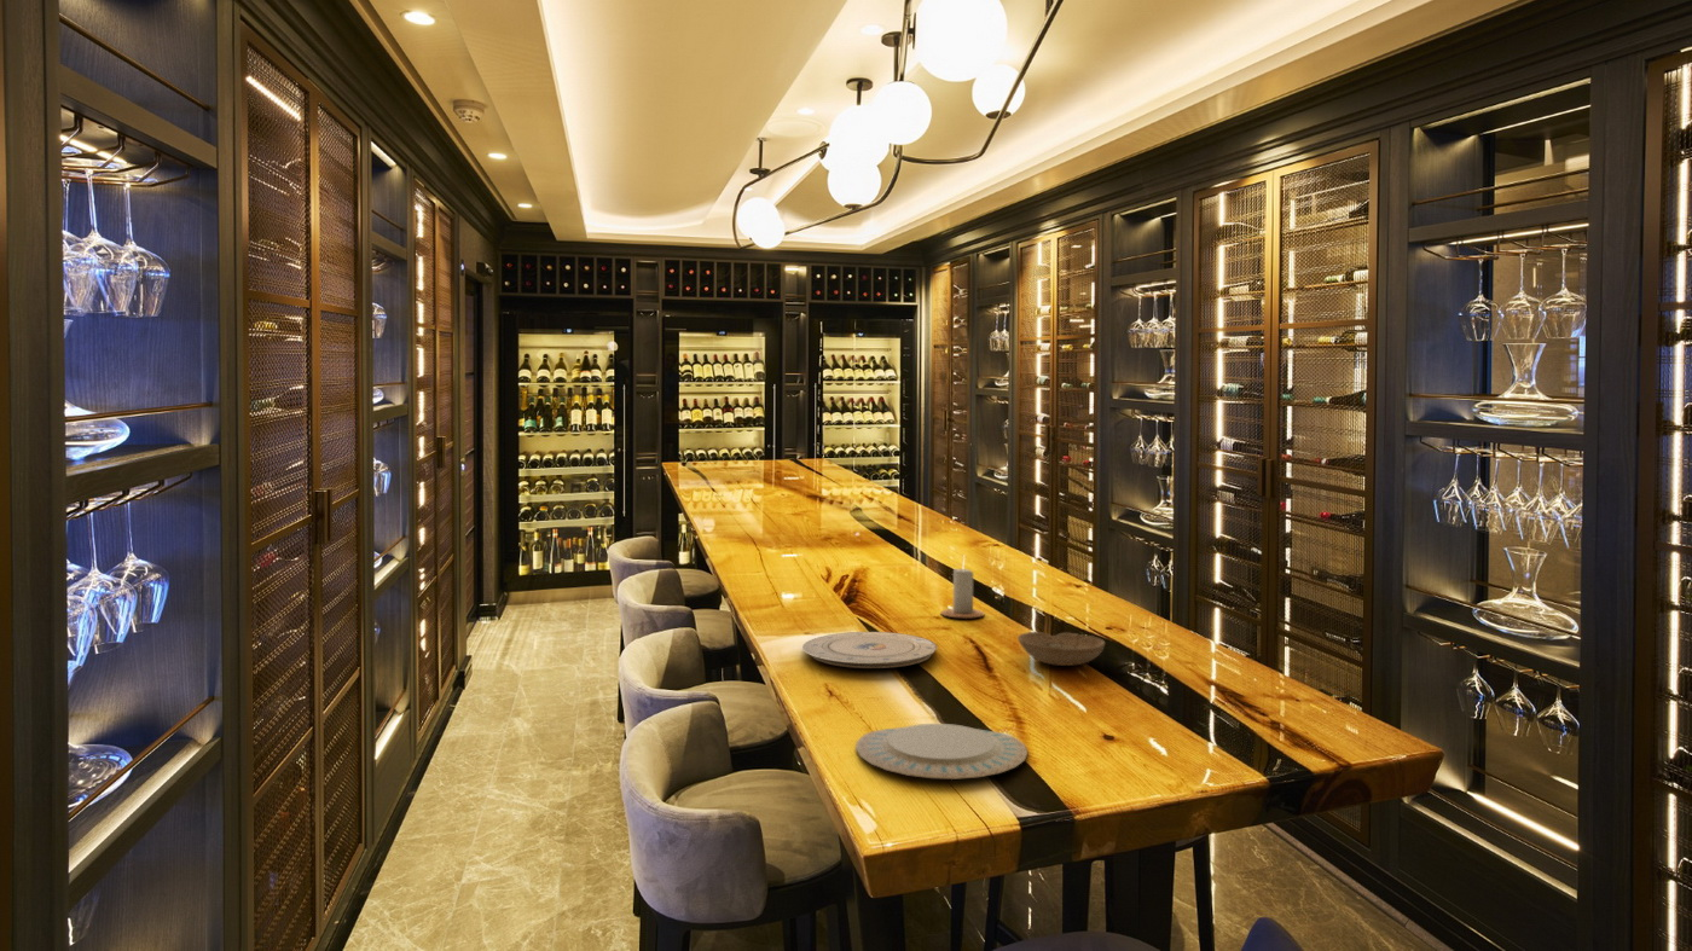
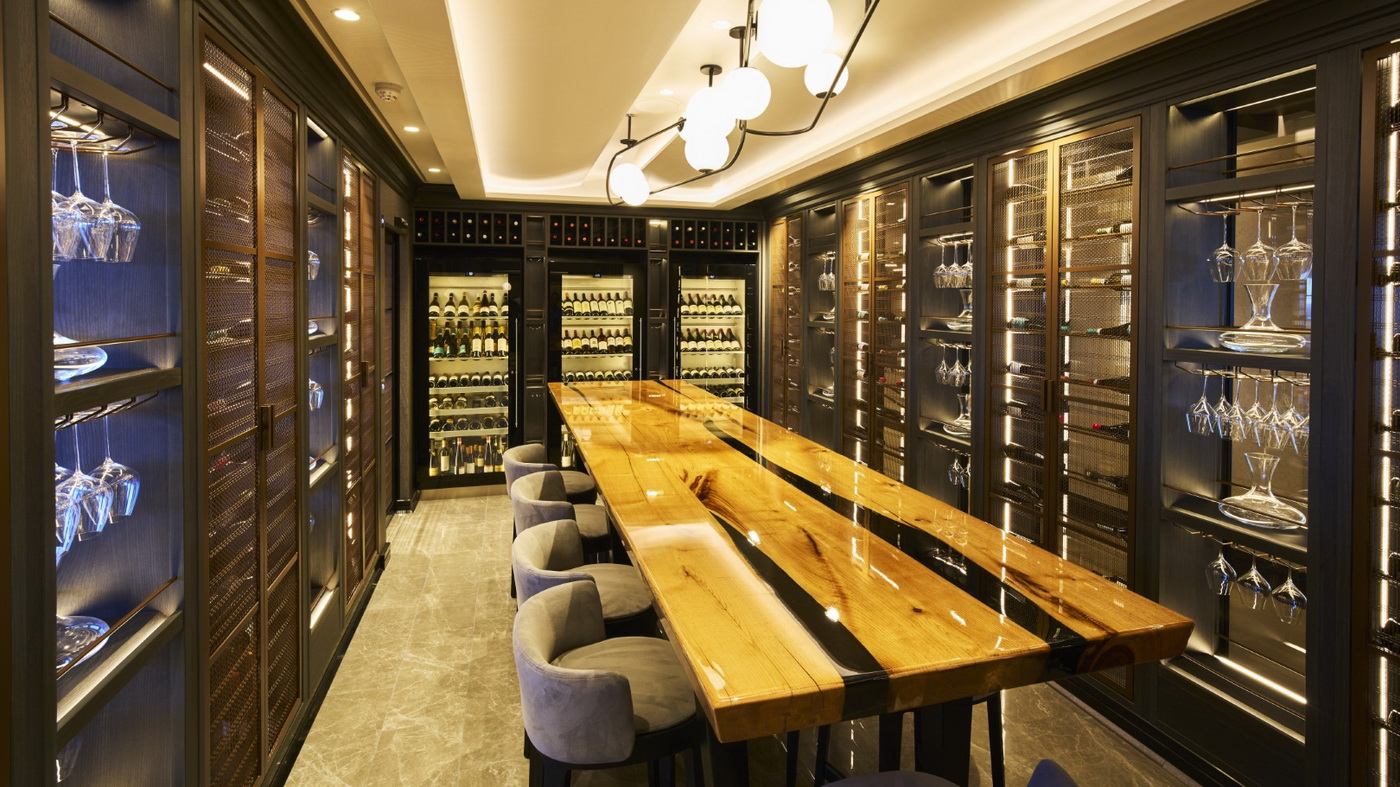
- candle [939,556,986,620]
- chinaware [854,723,1028,781]
- plate [801,631,938,669]
- bowl [1016,631,1106,667]
